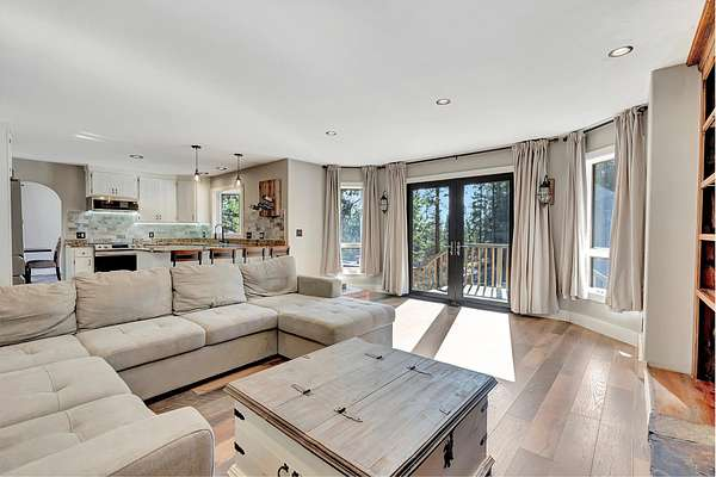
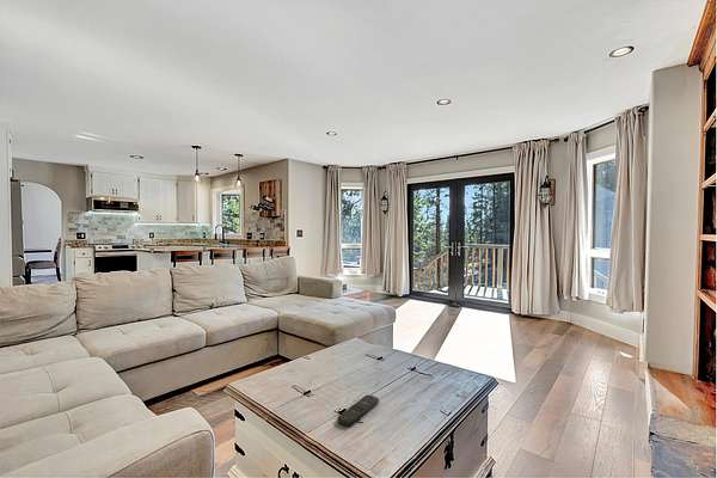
+ remote control [336,394,380,428]
